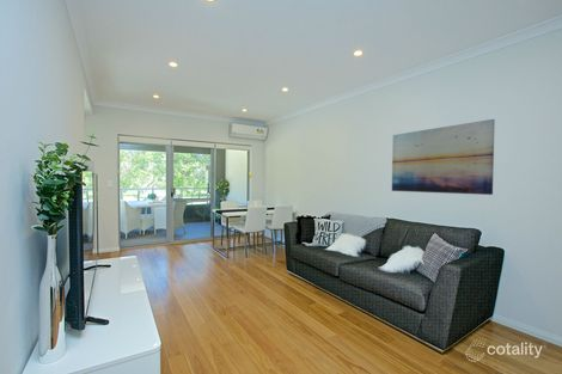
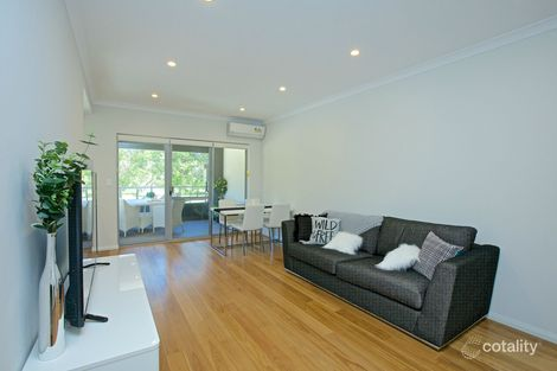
- wall art [391,118,496,196]
